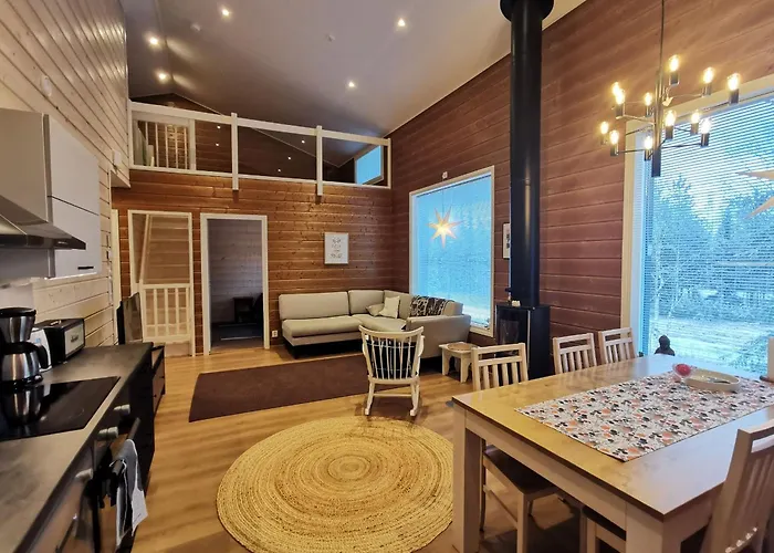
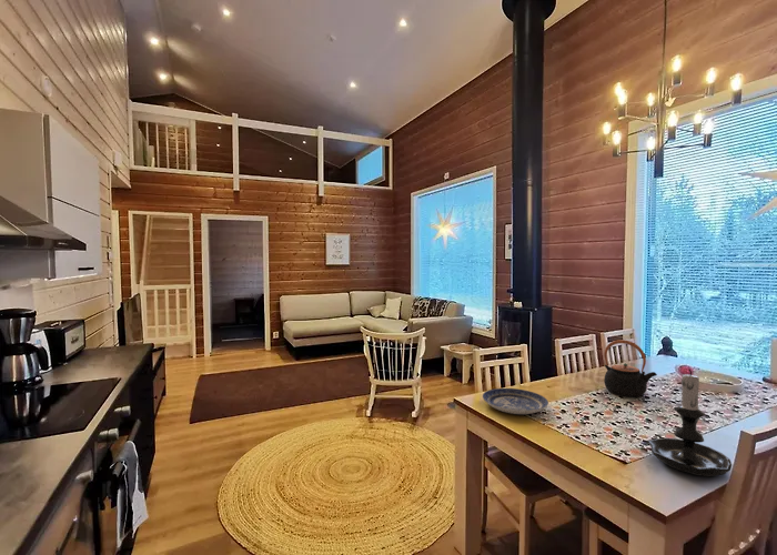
+ candle holder [646,369,733,477]
+ plate [482,387,549,415]
+ teapot [603,339,658,398]
